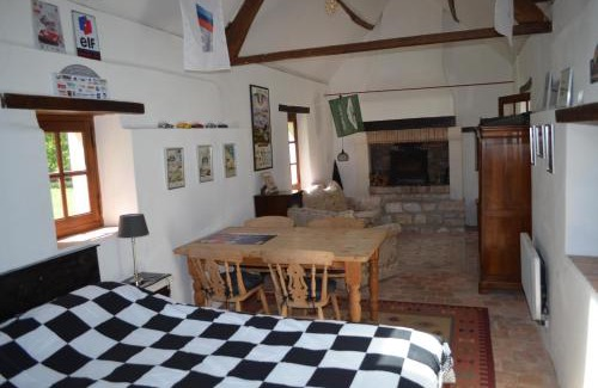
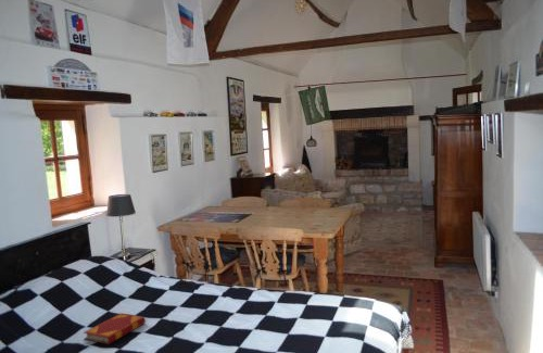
+ hardback book [83,312,147,345]
